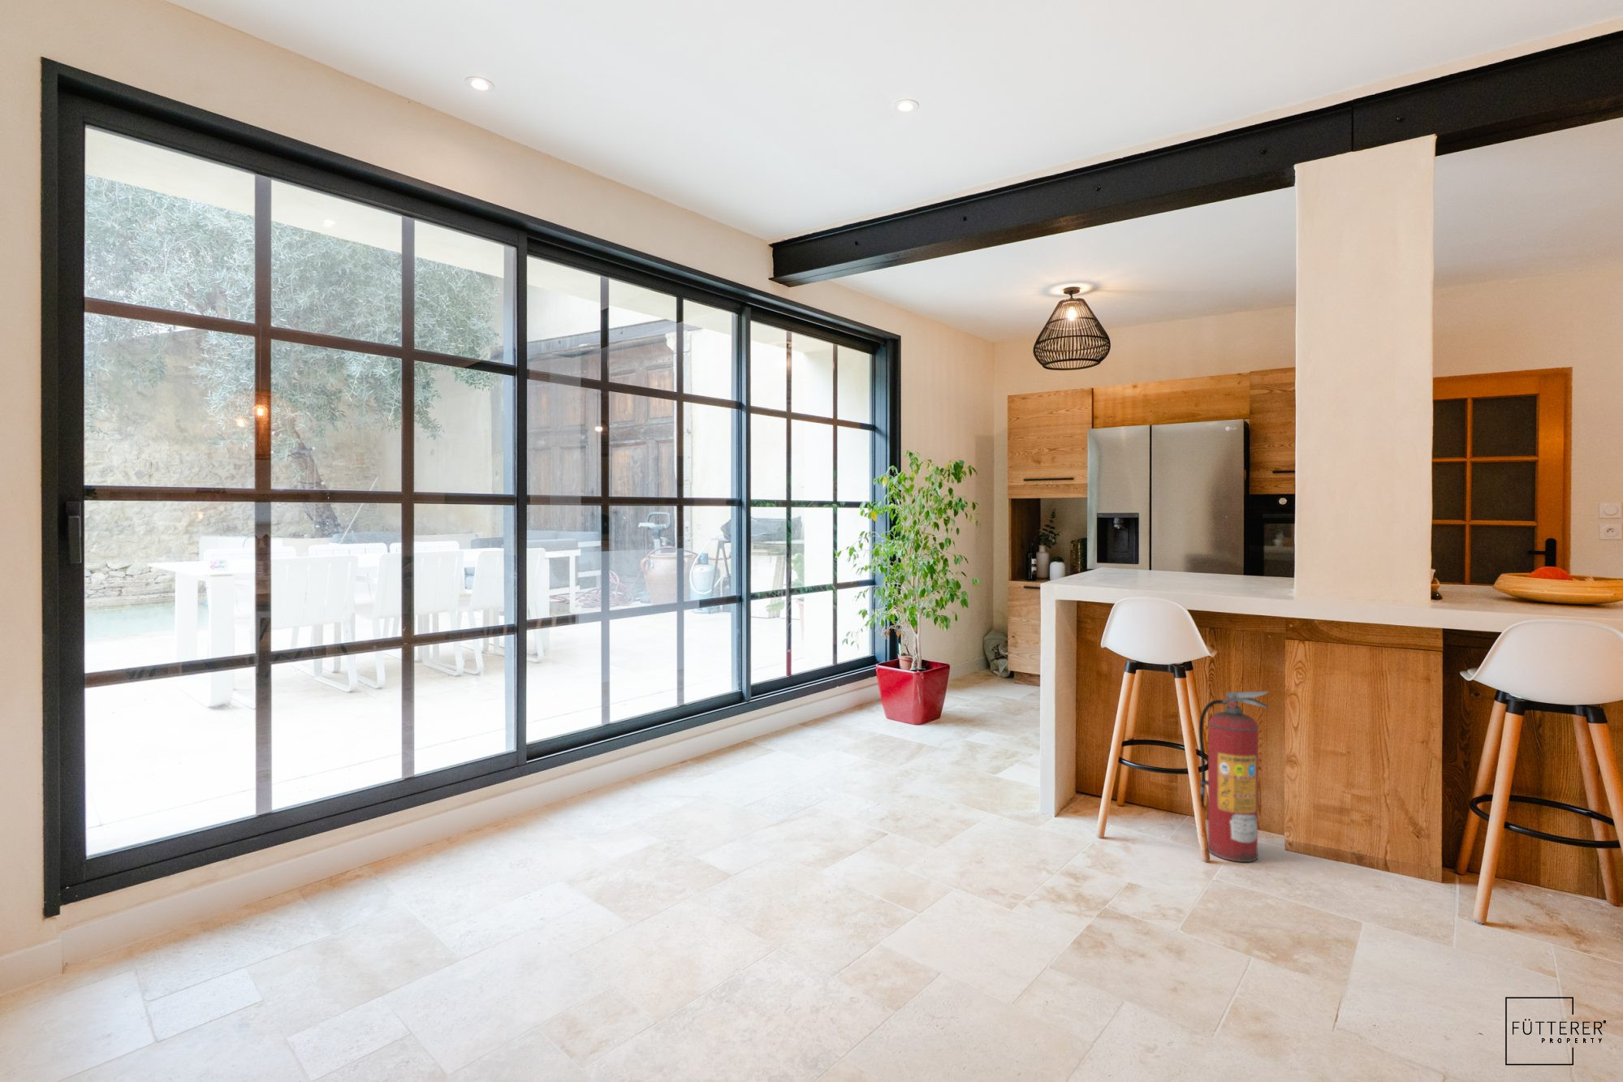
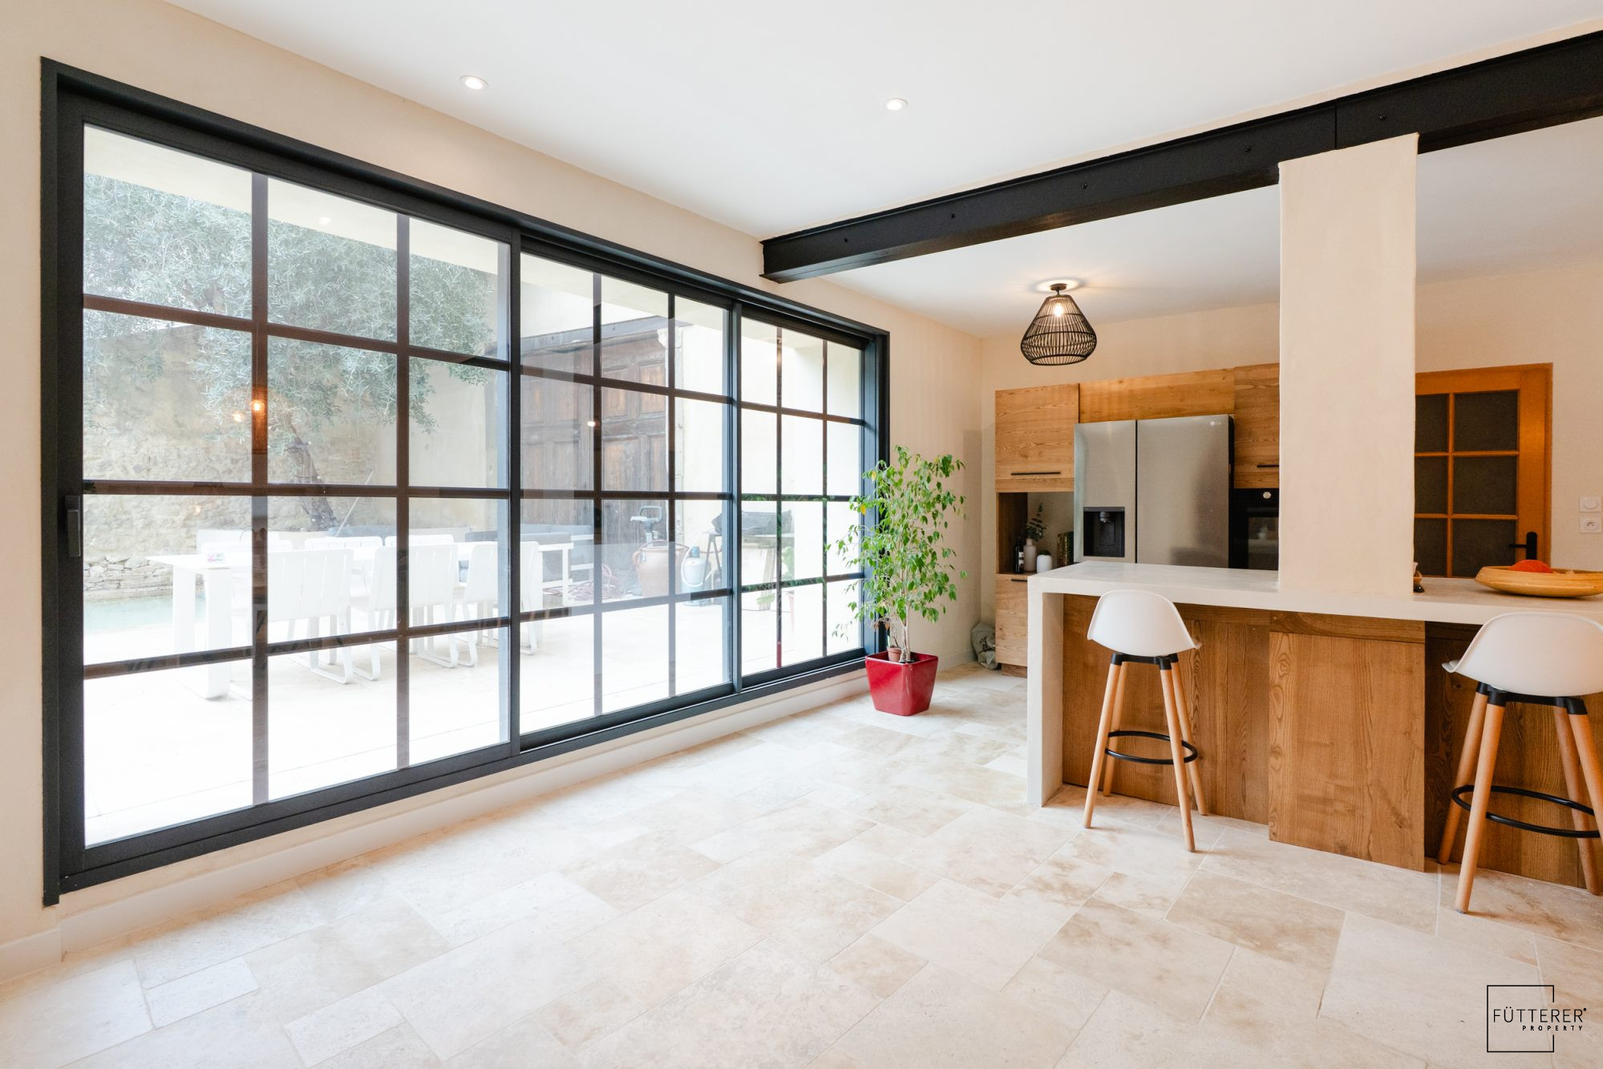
- fire extinguisher [1198,691,1270,863]
